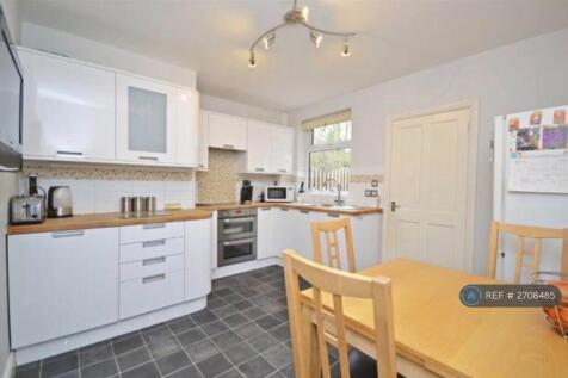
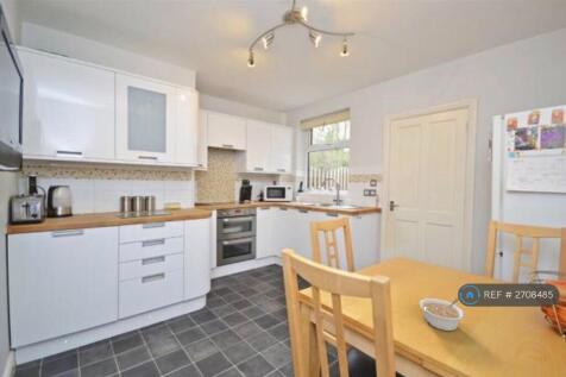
+ legume [419,297,466,332]
